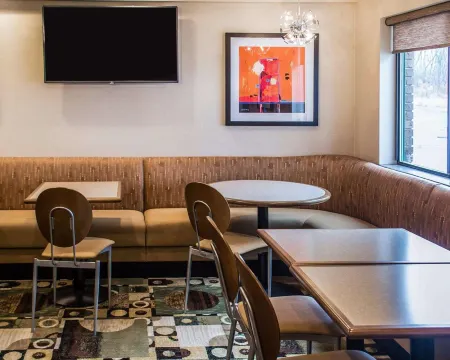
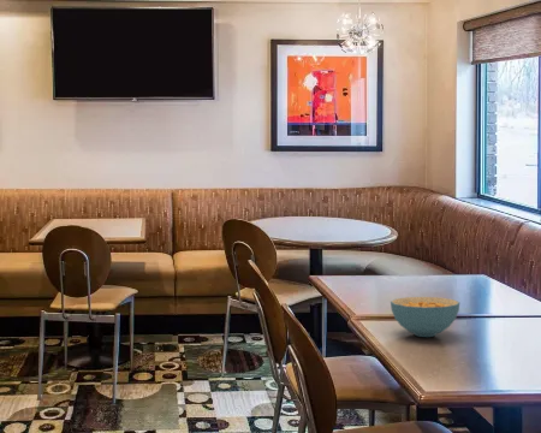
+ cereal bowl [390,296,460,338]
